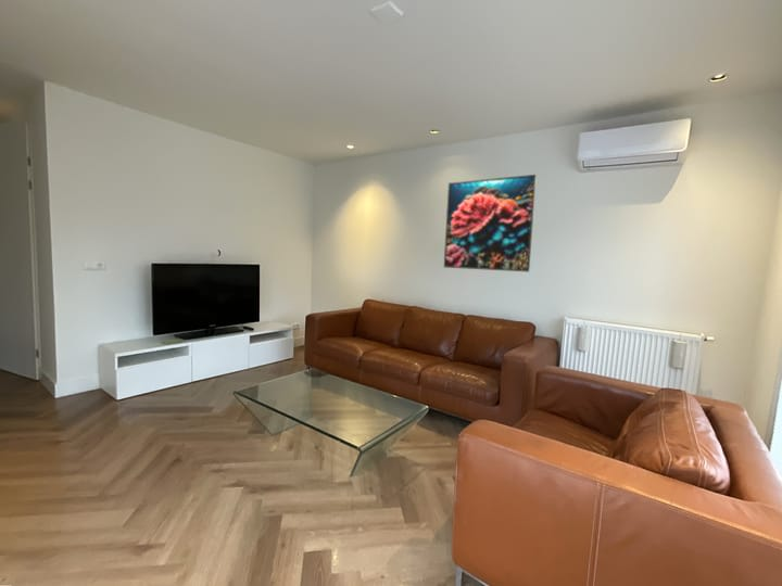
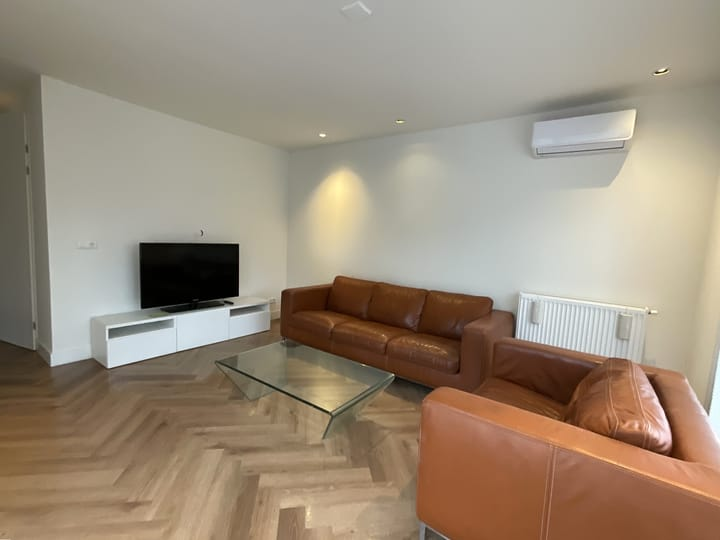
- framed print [443,174,538,272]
